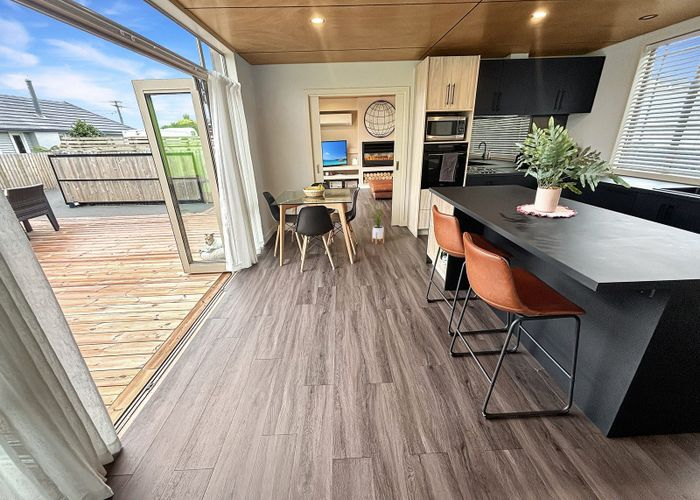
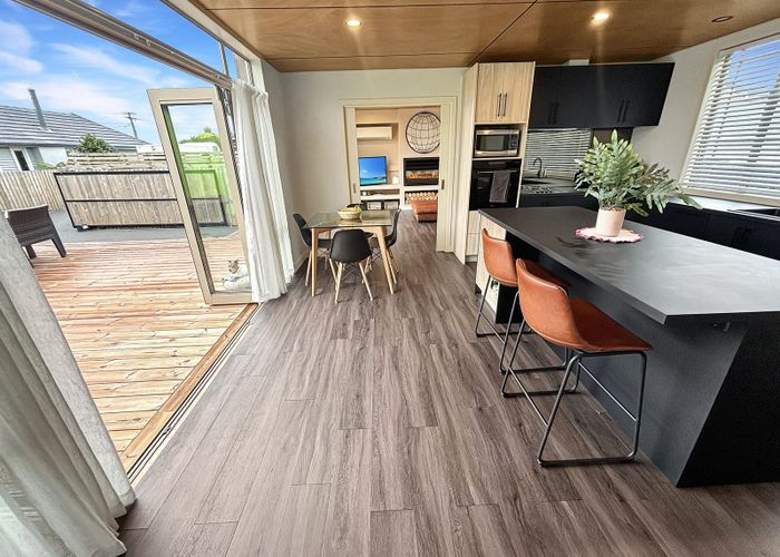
- house plant [367,202,389,245]
